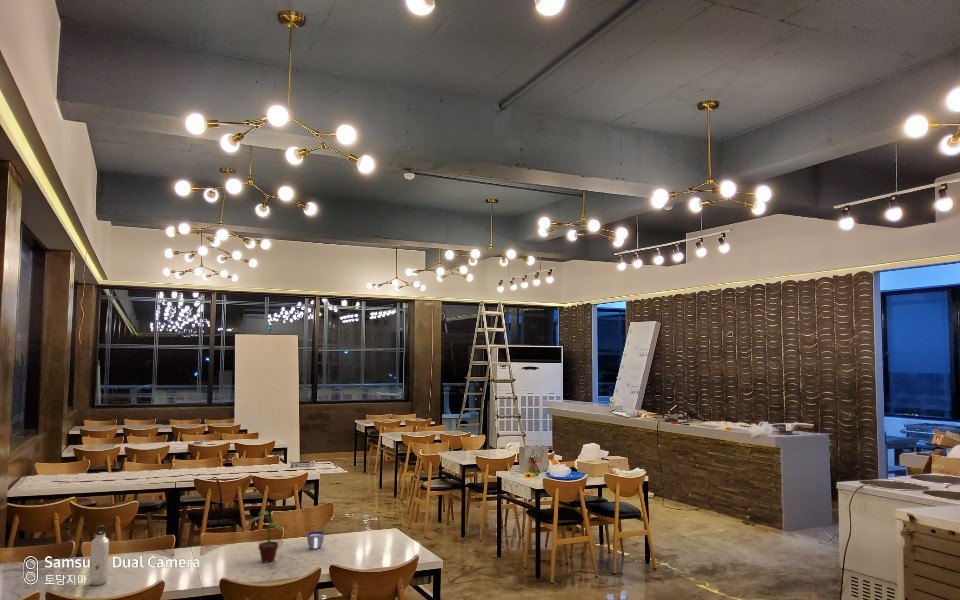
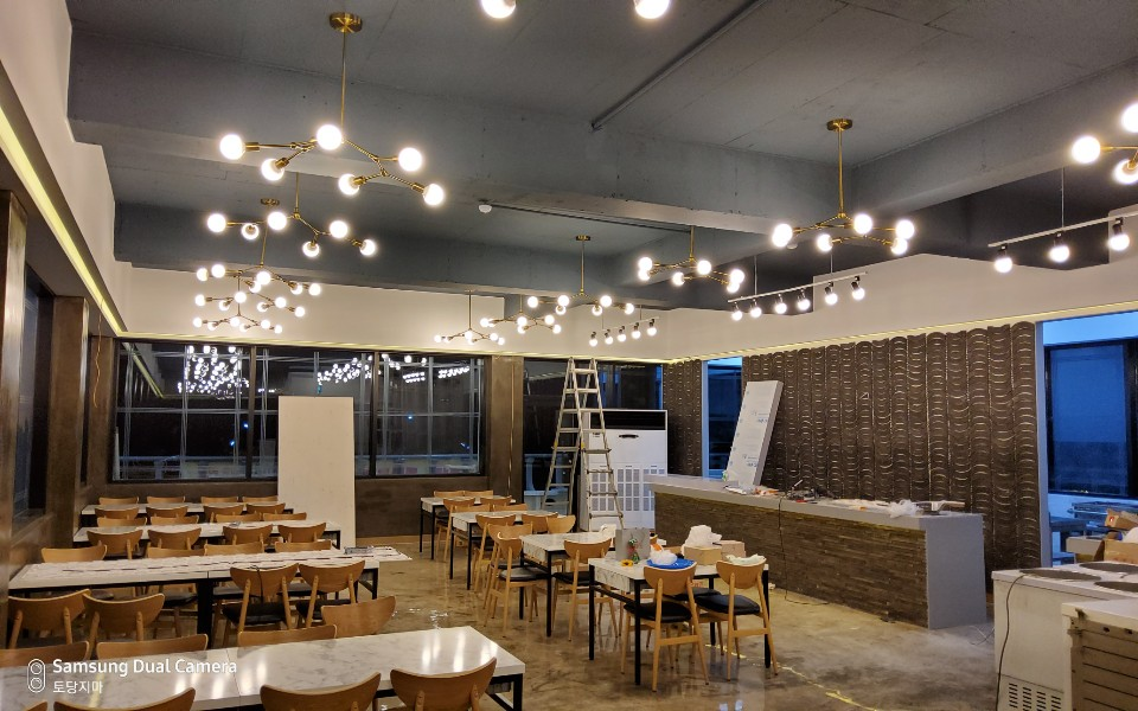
- potted plant [244,510,295,563]
- water bottle [89,525,110,586]
- cup [306,531,325,550]
